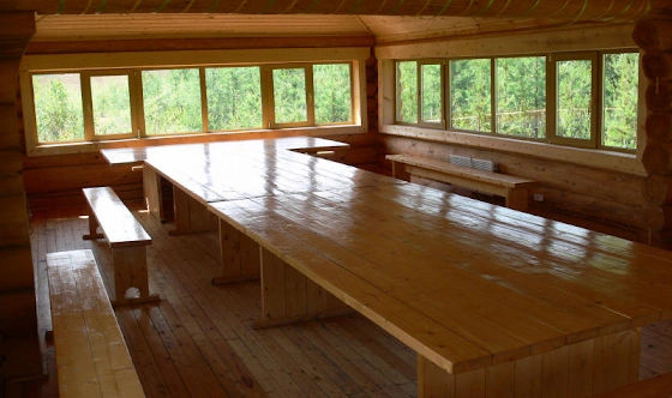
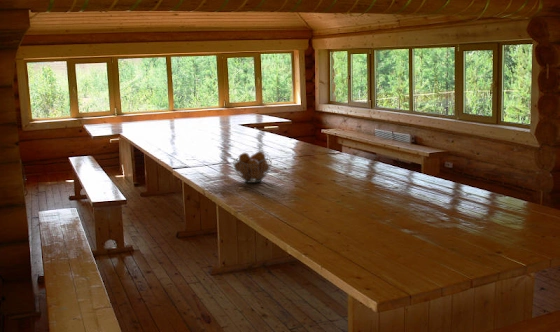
+ fruit basket [232,150,273,184]
